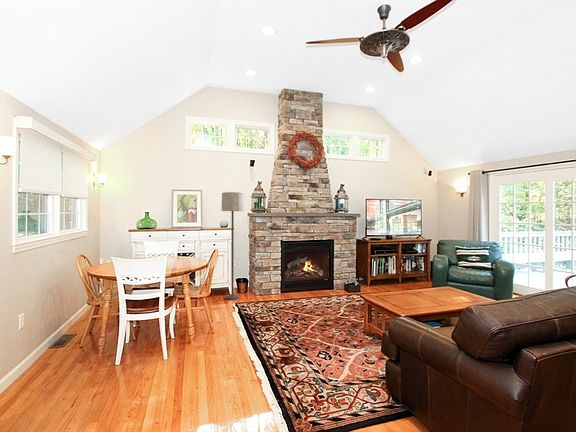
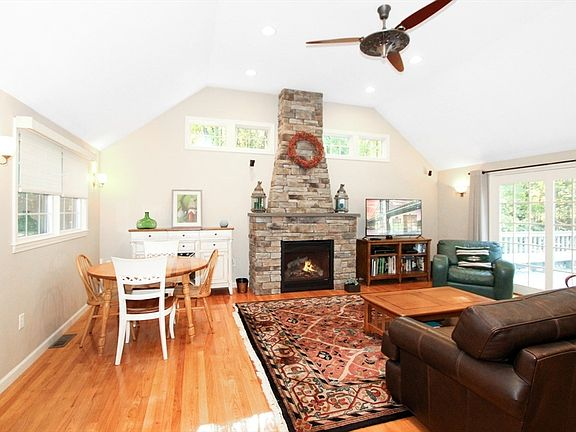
- lamp [221,191,245,301]
